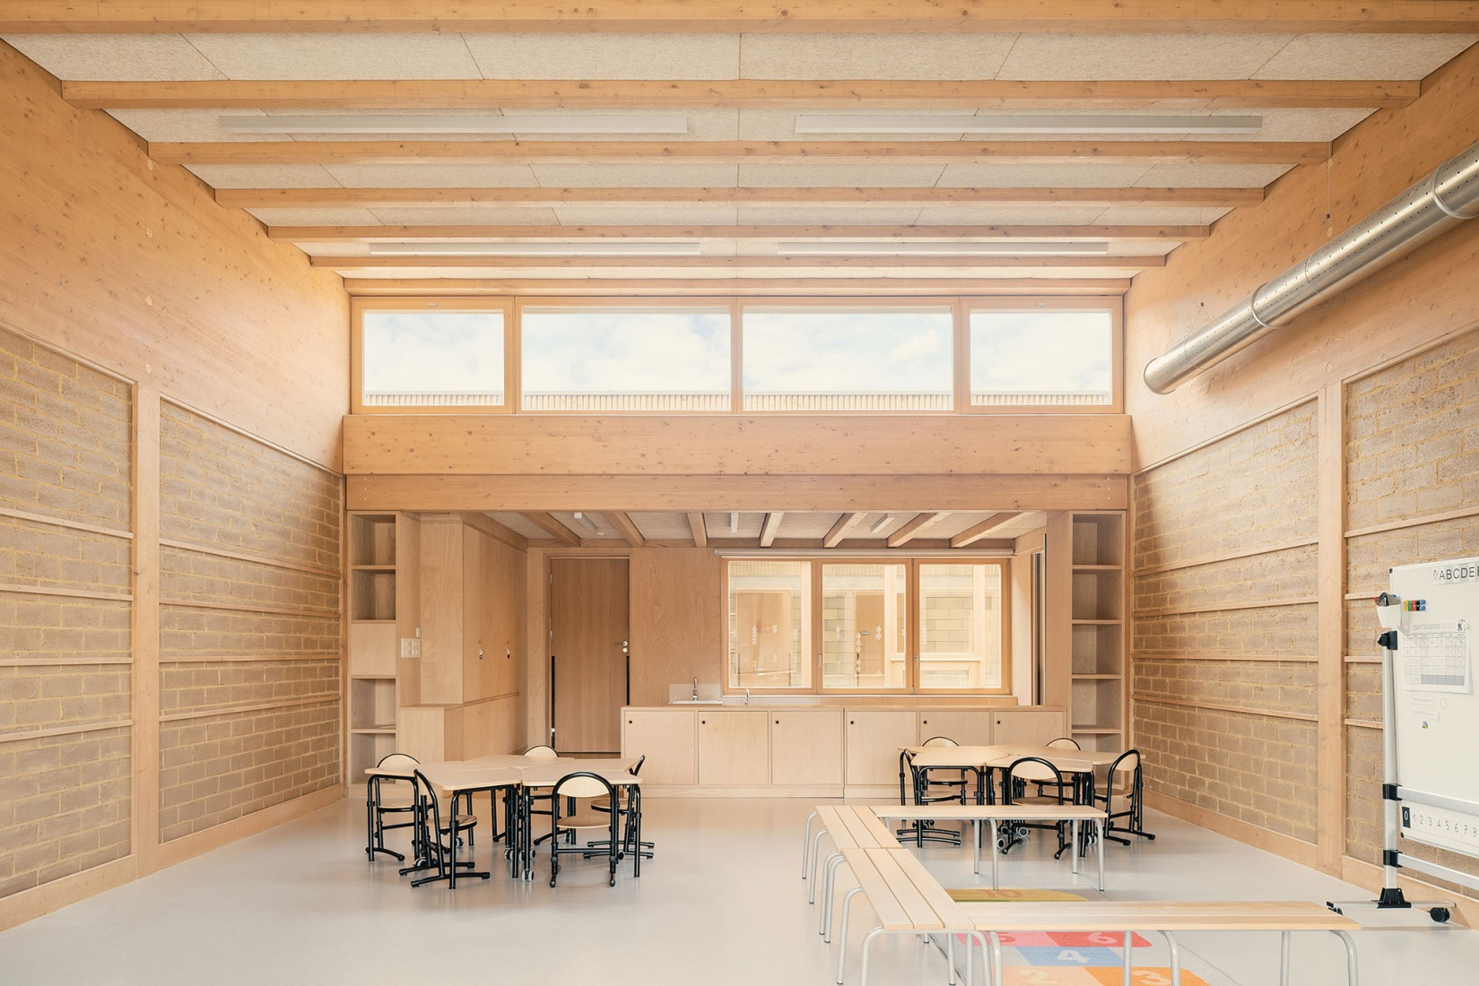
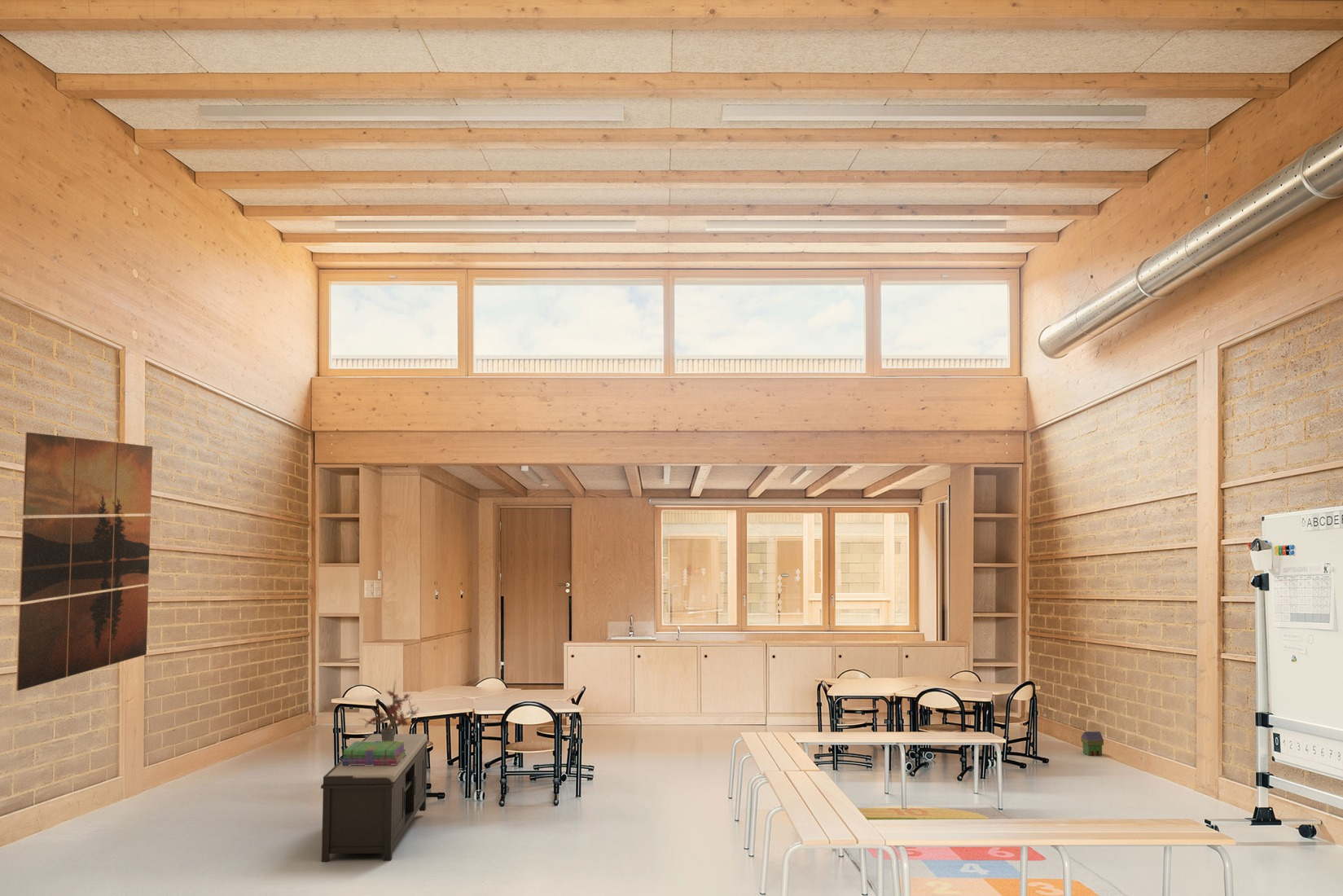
+ potted plant [358,679,421,741]
+ stack of books [340,740,406,766]
+ bench [320,733,429,863]
+ wall art [15,432,153,692]
+ toy house [1080,731,1104,757]
